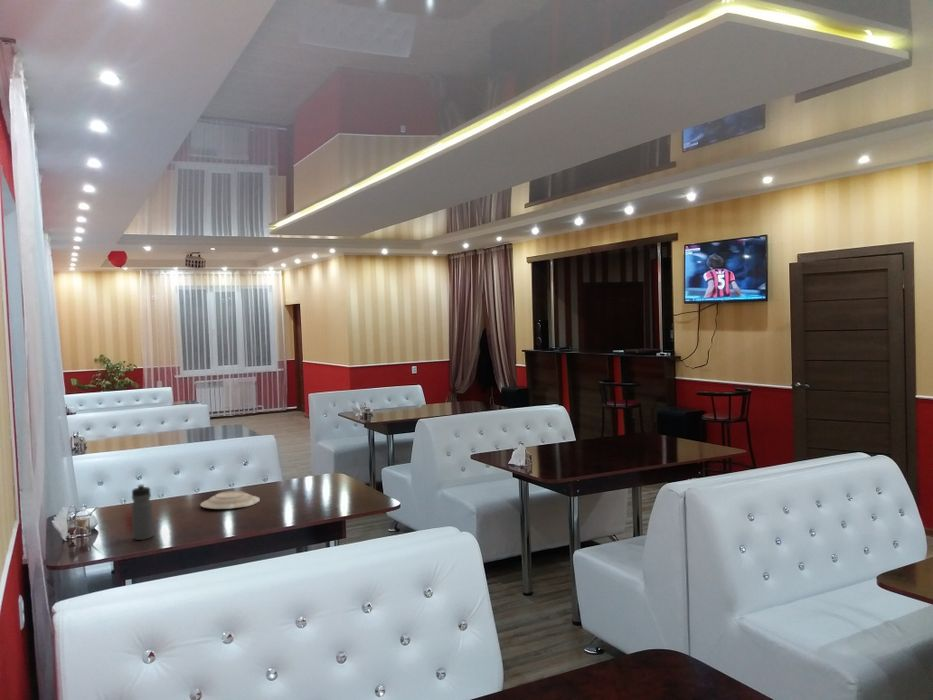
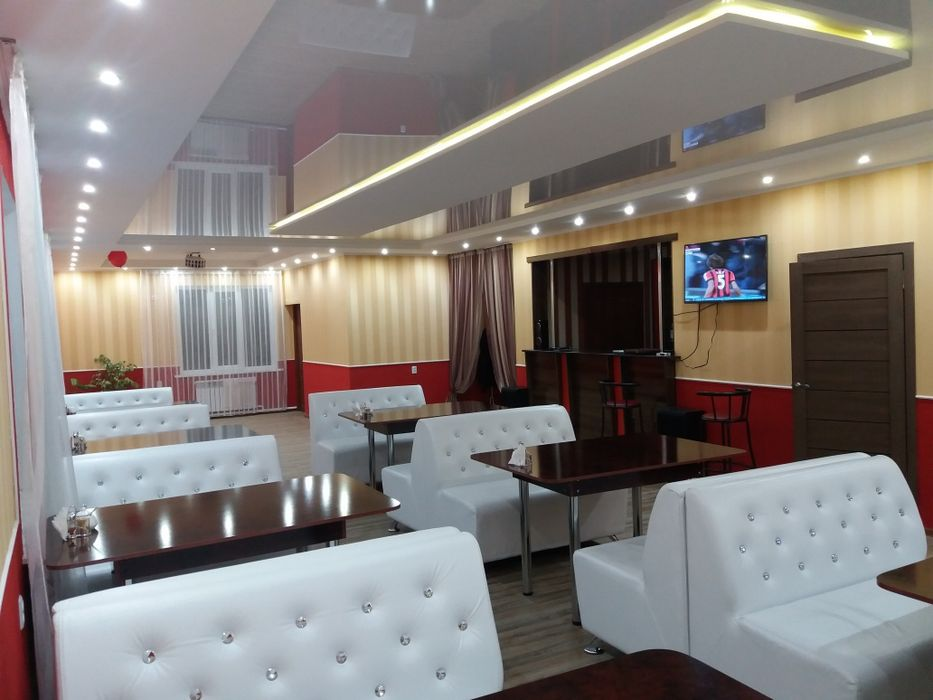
- plate [199,490,261,510]
- water bottle [130,483,155,541]
